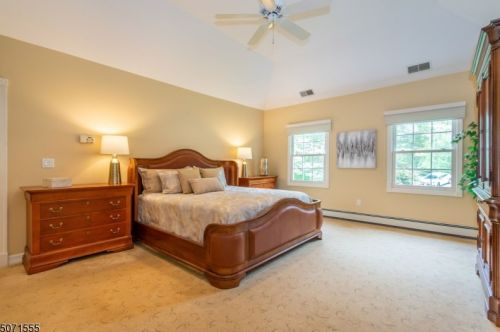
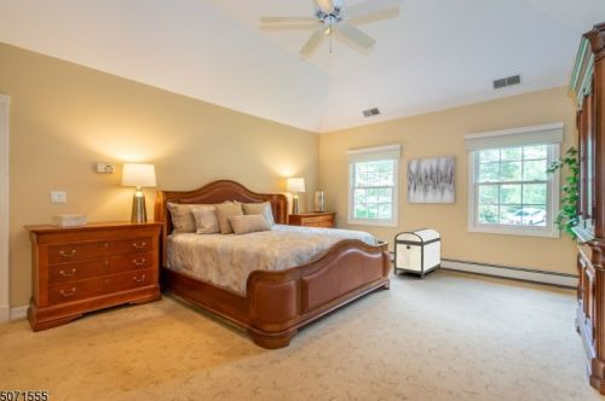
+ storage chest [393,227,442,280]
